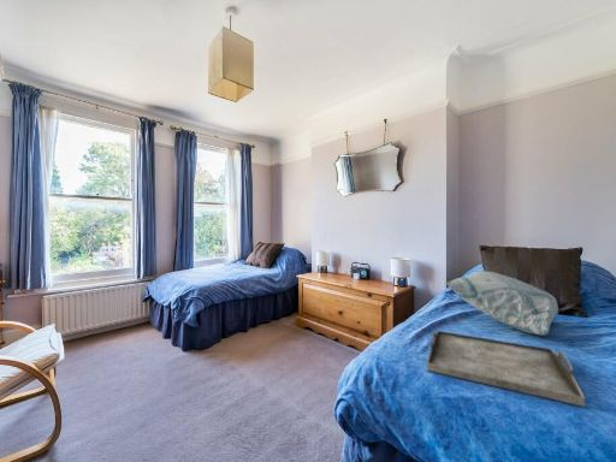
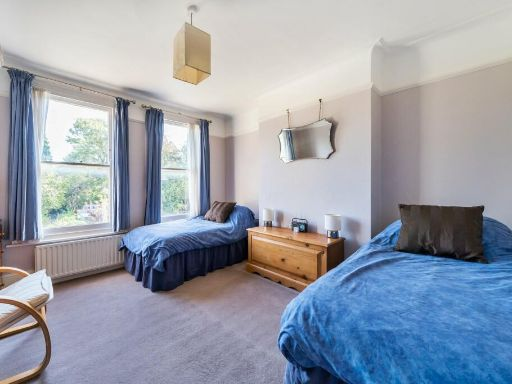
- serving tray [426,330,586,408]
- decorative pillow [444,270,559,337]
